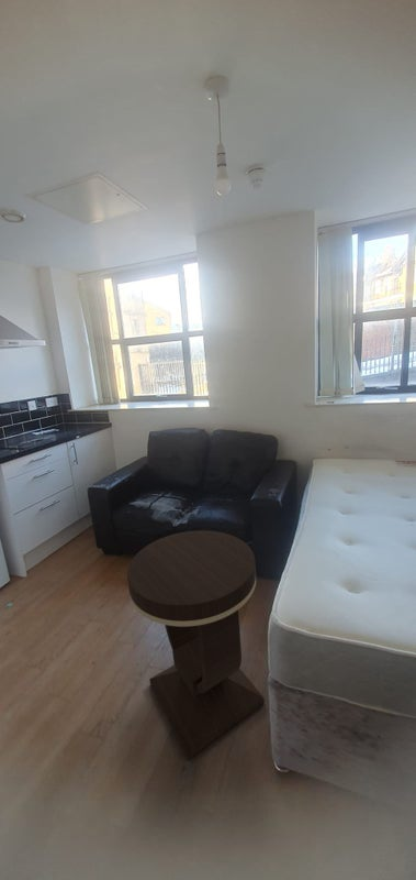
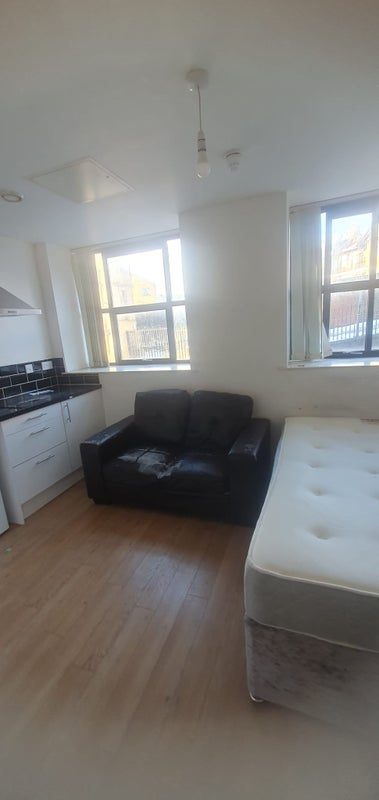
- side table [126,529,266,760]
